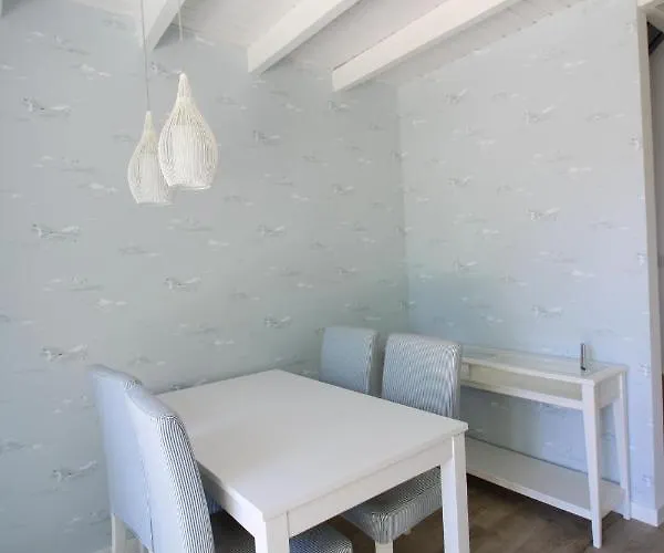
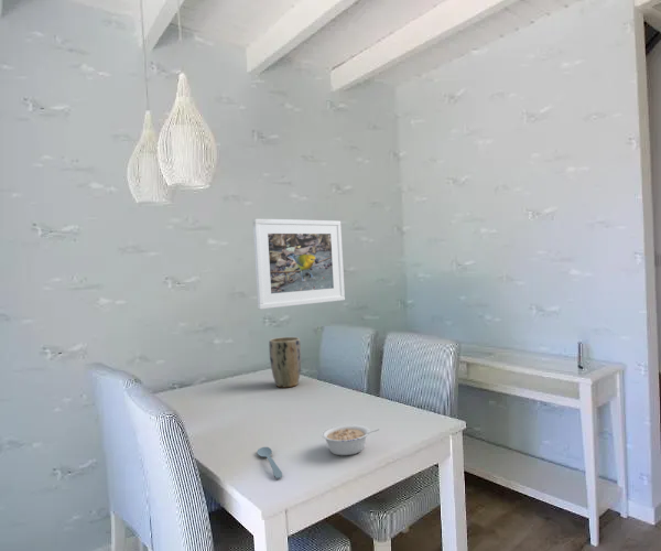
+ plant pot [268,336,302,388]
+ spoon [257,446,283,479]
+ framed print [252,218,346,311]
+ legume [321,424,379,456]
